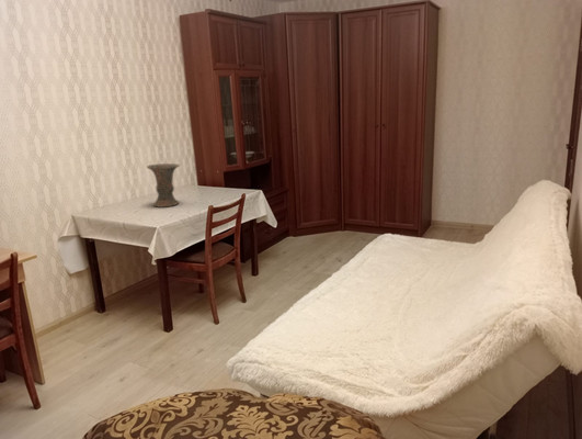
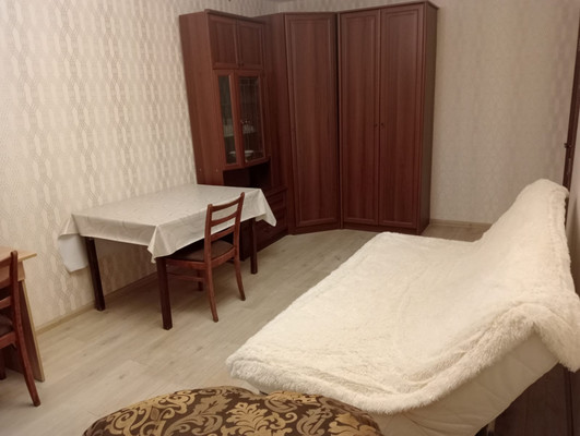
- vase [146,162,181,209]
